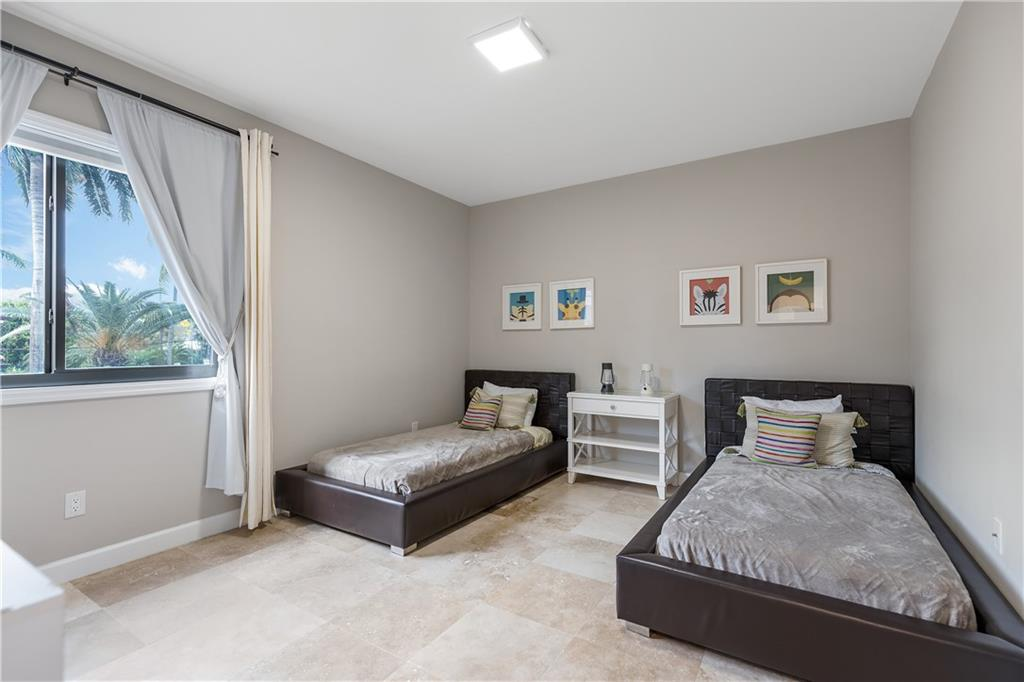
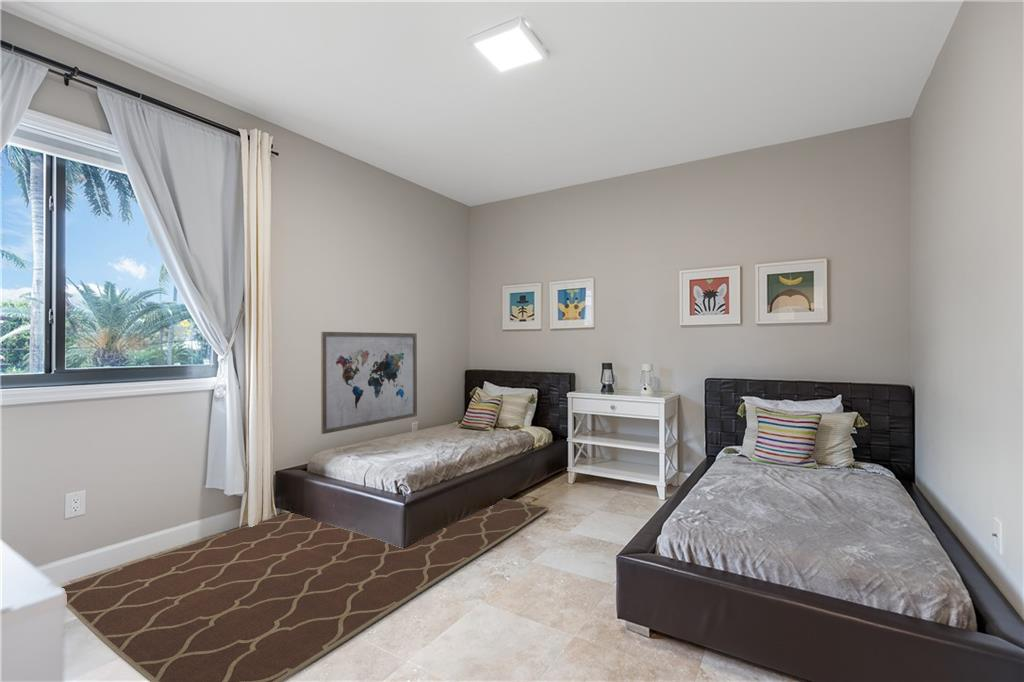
+ wall art [320,331,418,435]
+ rug [61,498,550,682]
